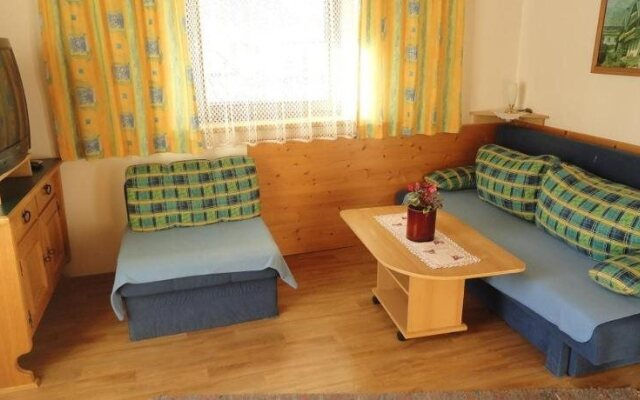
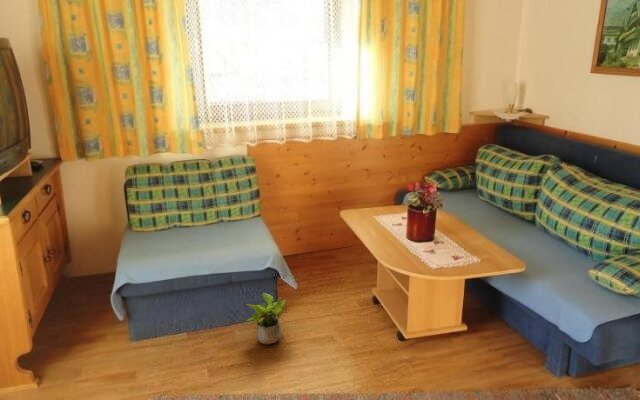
+ potted plant [244,292,289,345]
